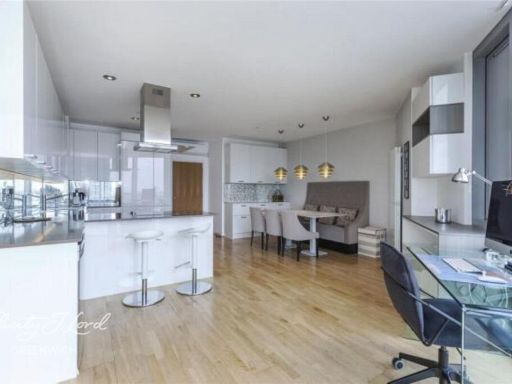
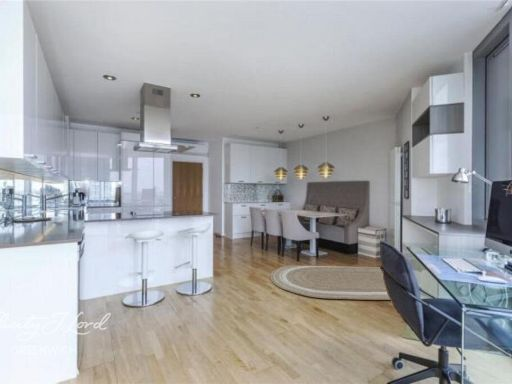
+ rug [269,265,391,301]
